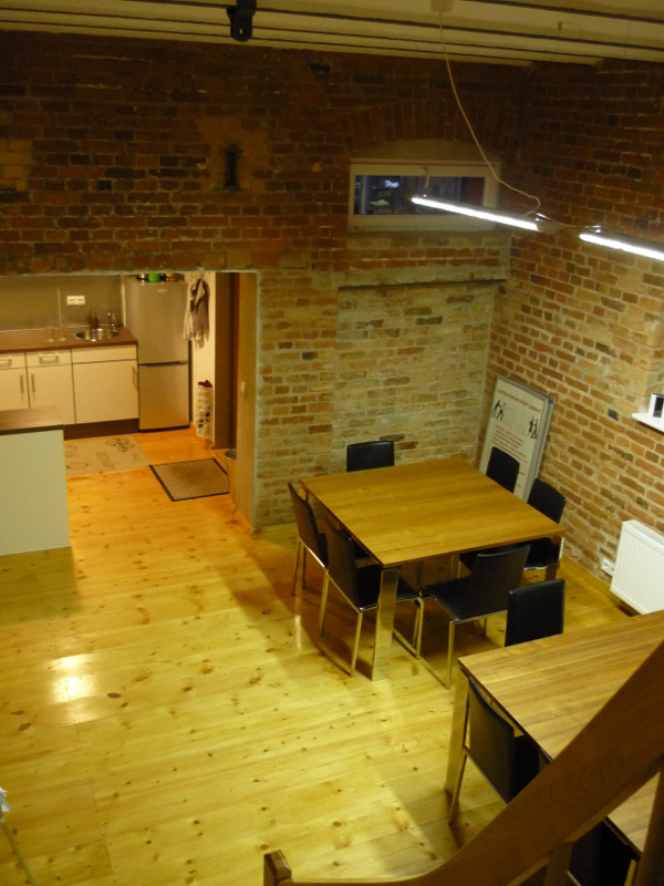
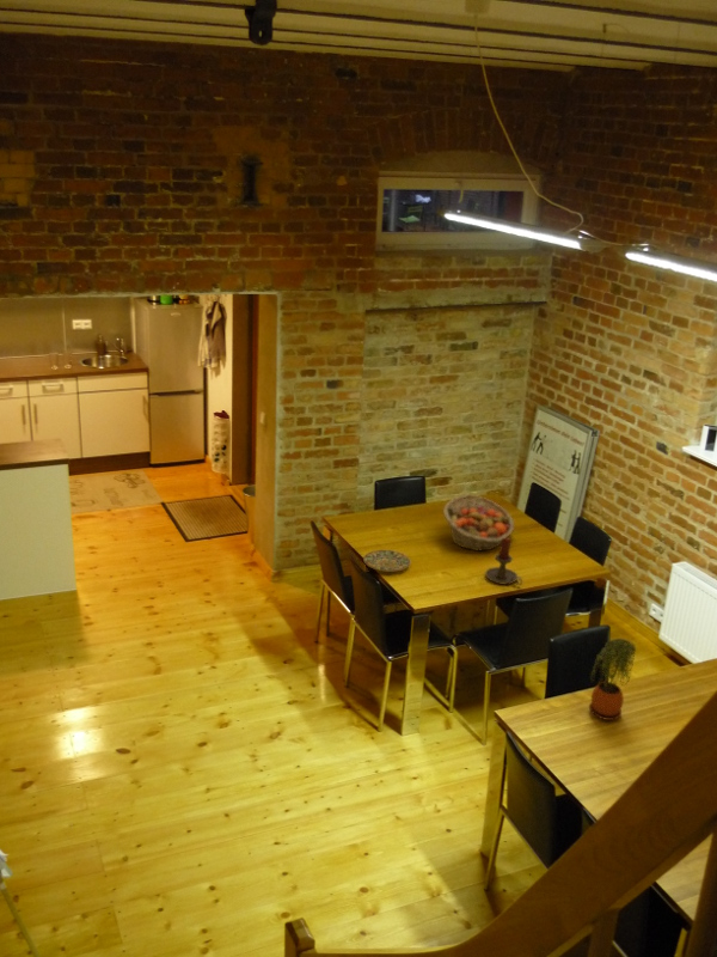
+ plate [362,549,412,573]
+ potted plant [588,638,637,721]
+ fruit basket [442,494,515,551]
+ candle holder [484,537,523,586]
